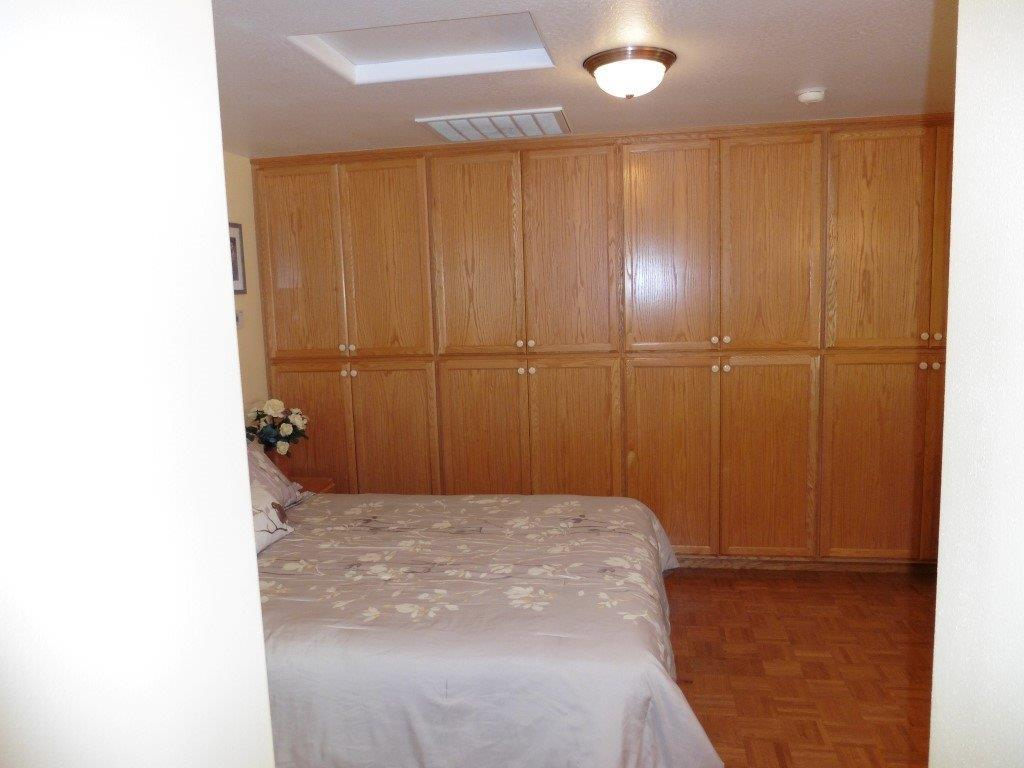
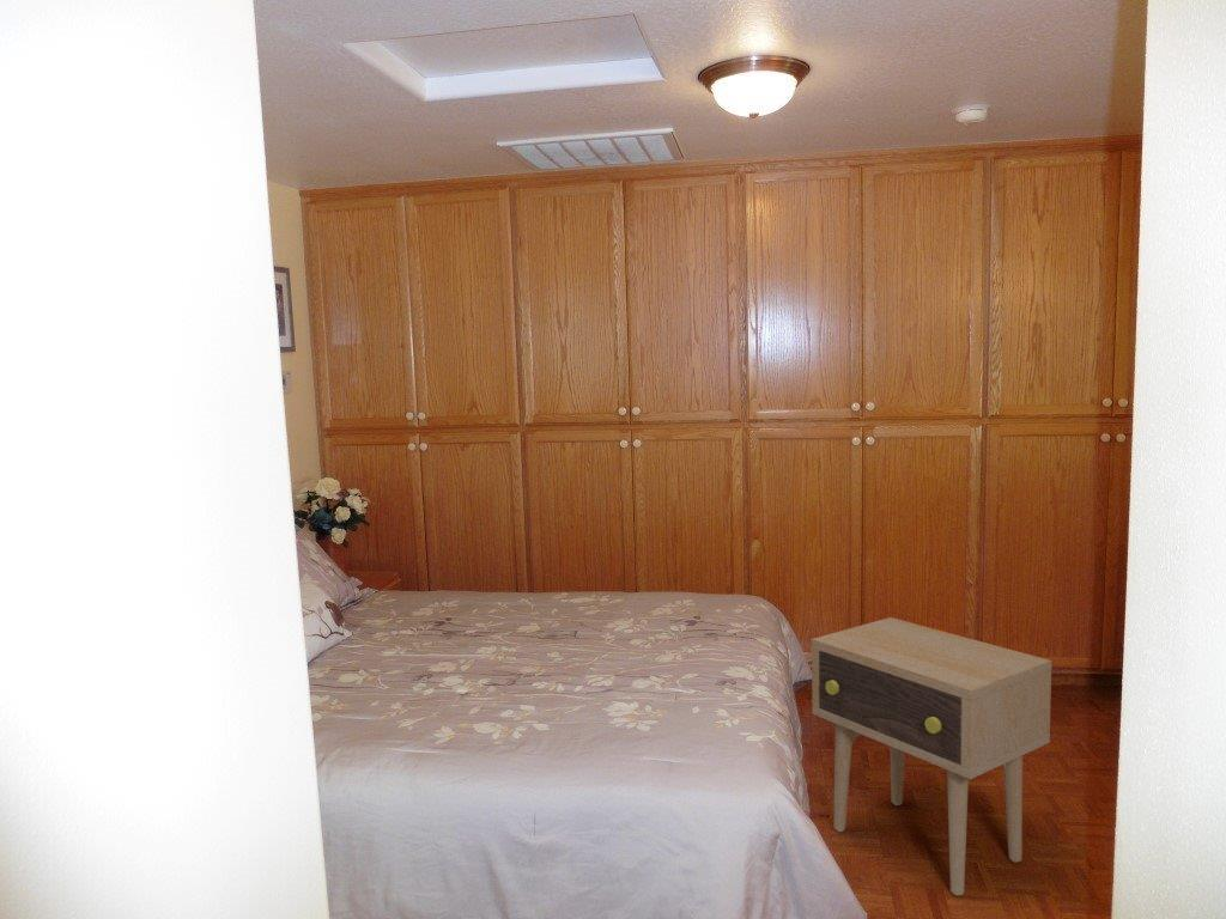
+ side table [811,616,1052,896]
